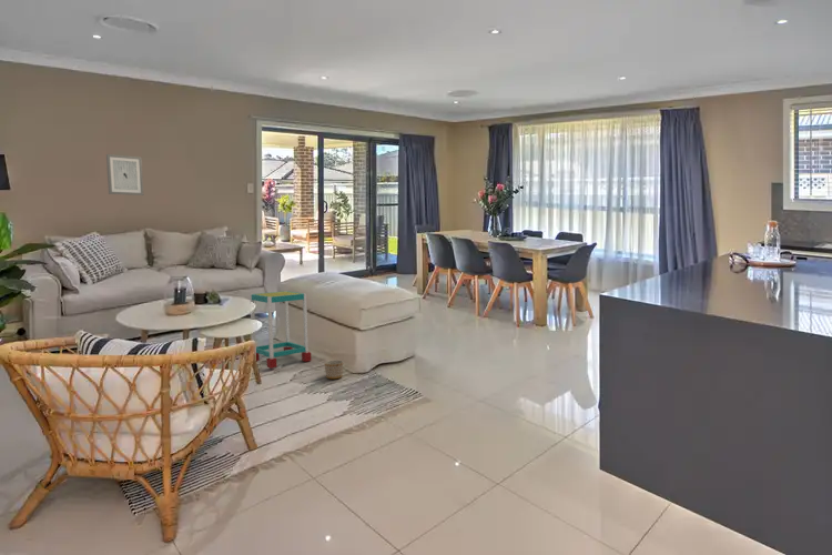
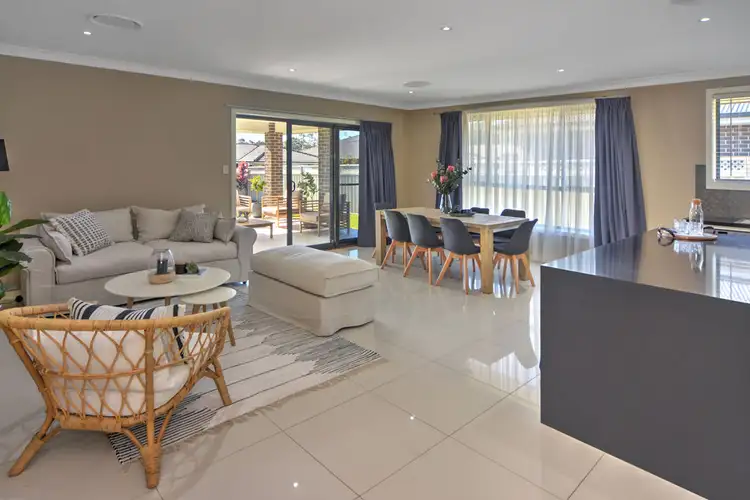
- wall art [105,153,144,196]
- side table [248,290,313,370]
- planter [324,359,344,380]
